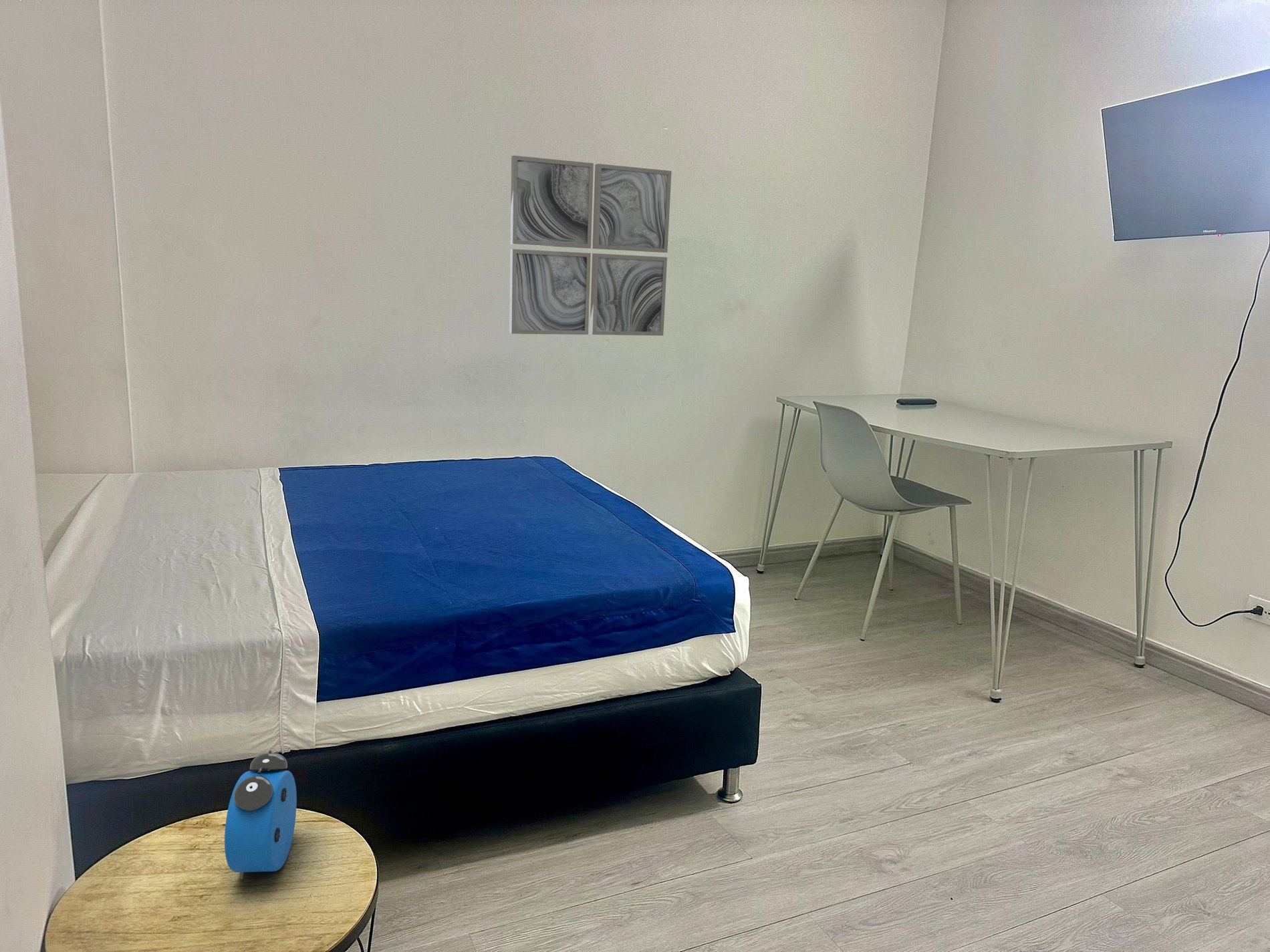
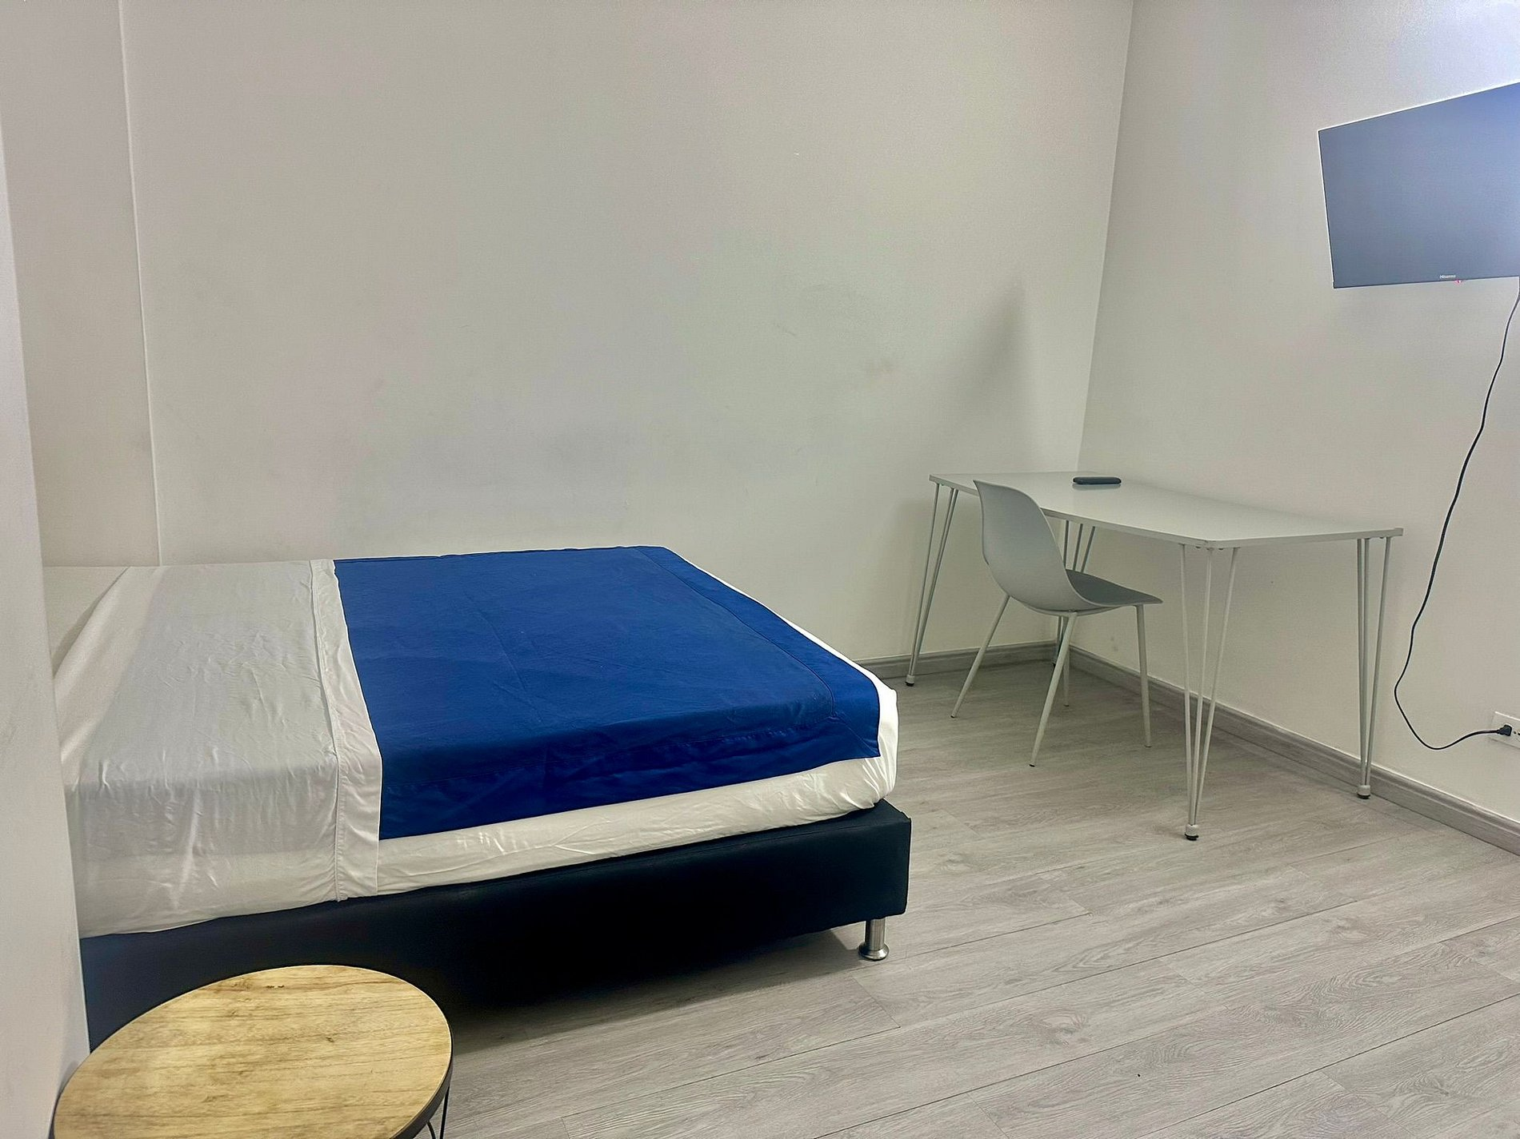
- alarm clock [224,750,297,880]
- wall art [509,155,672,336]
